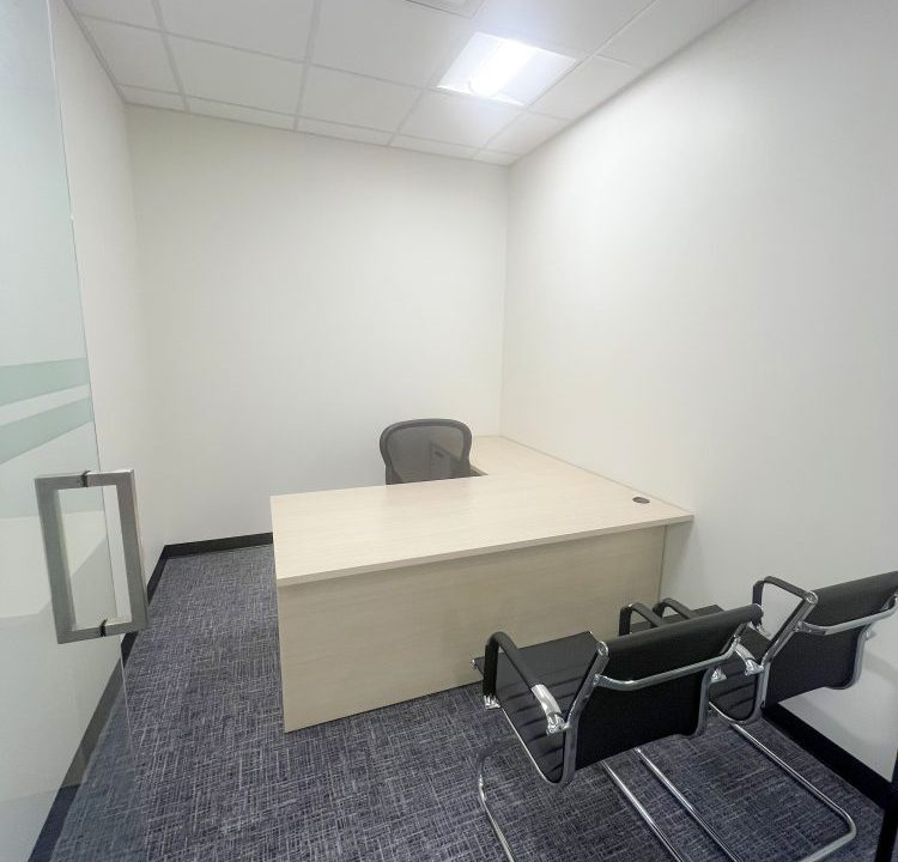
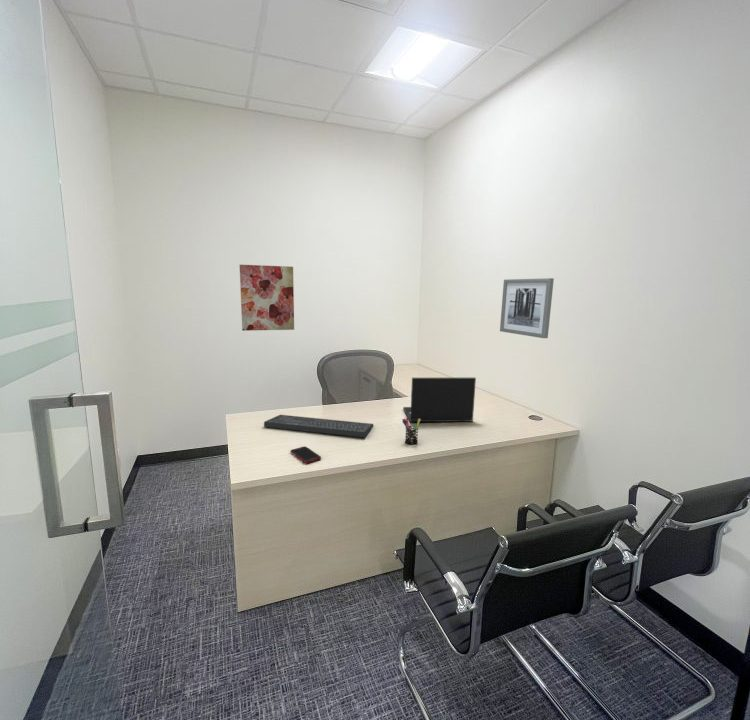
+ keyboard [263,414,374,438]
+ wall art [499,277,555,339]
+ cell phone [290,445,322,464]
+ pen holder [401,417,420,445]
+ wall art [239,264,295,332]
+ laptop [402,377,477,423]
